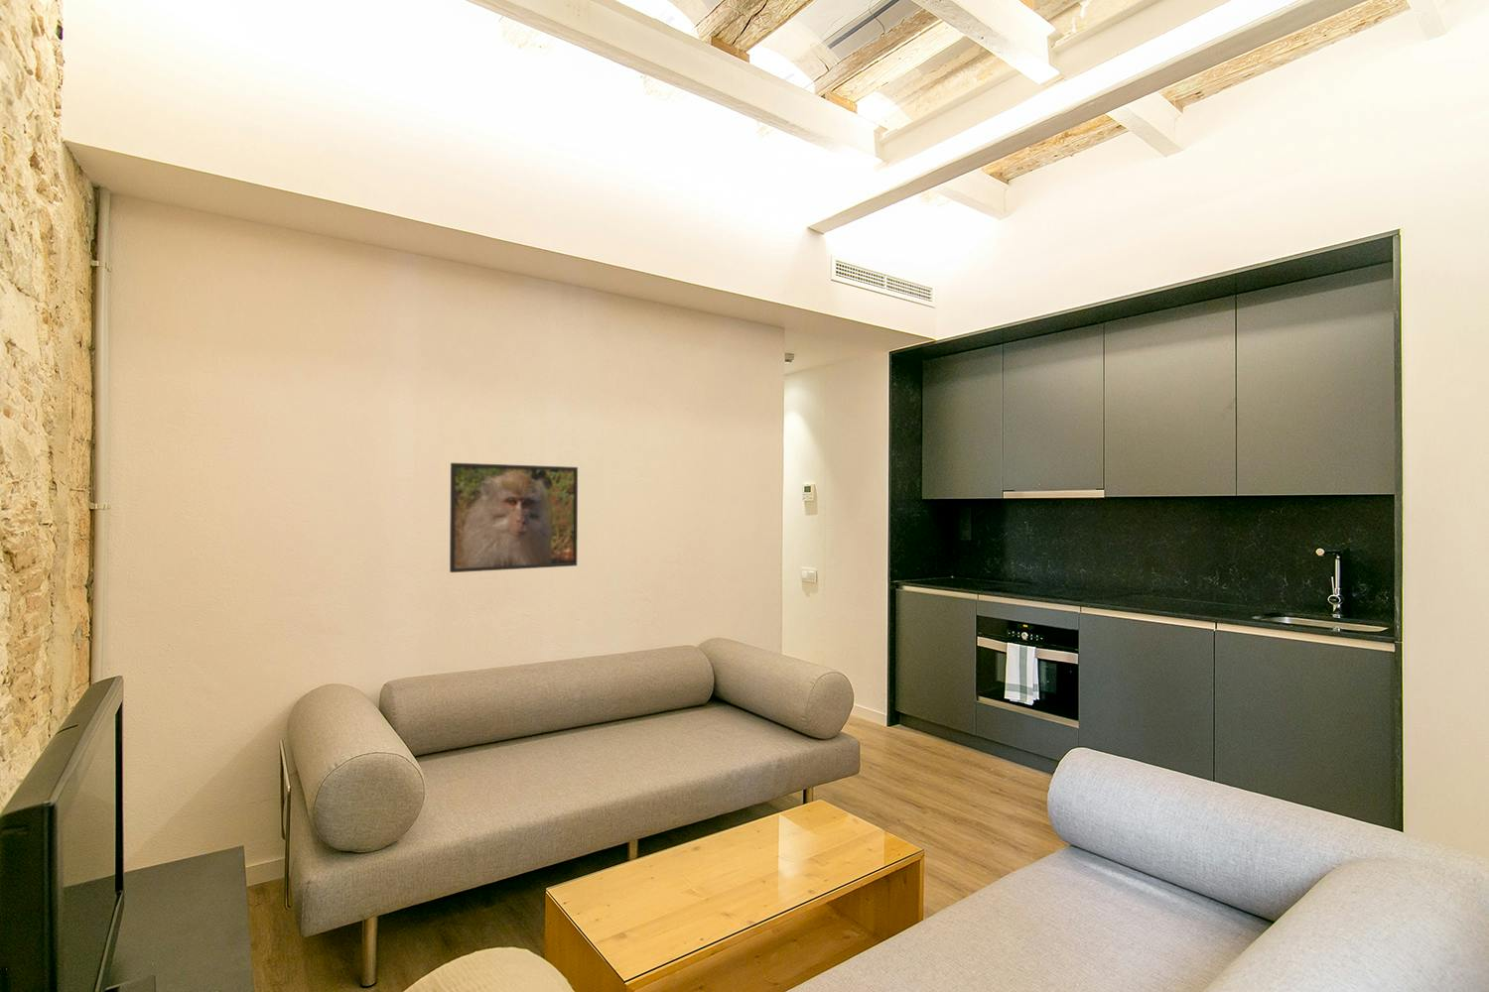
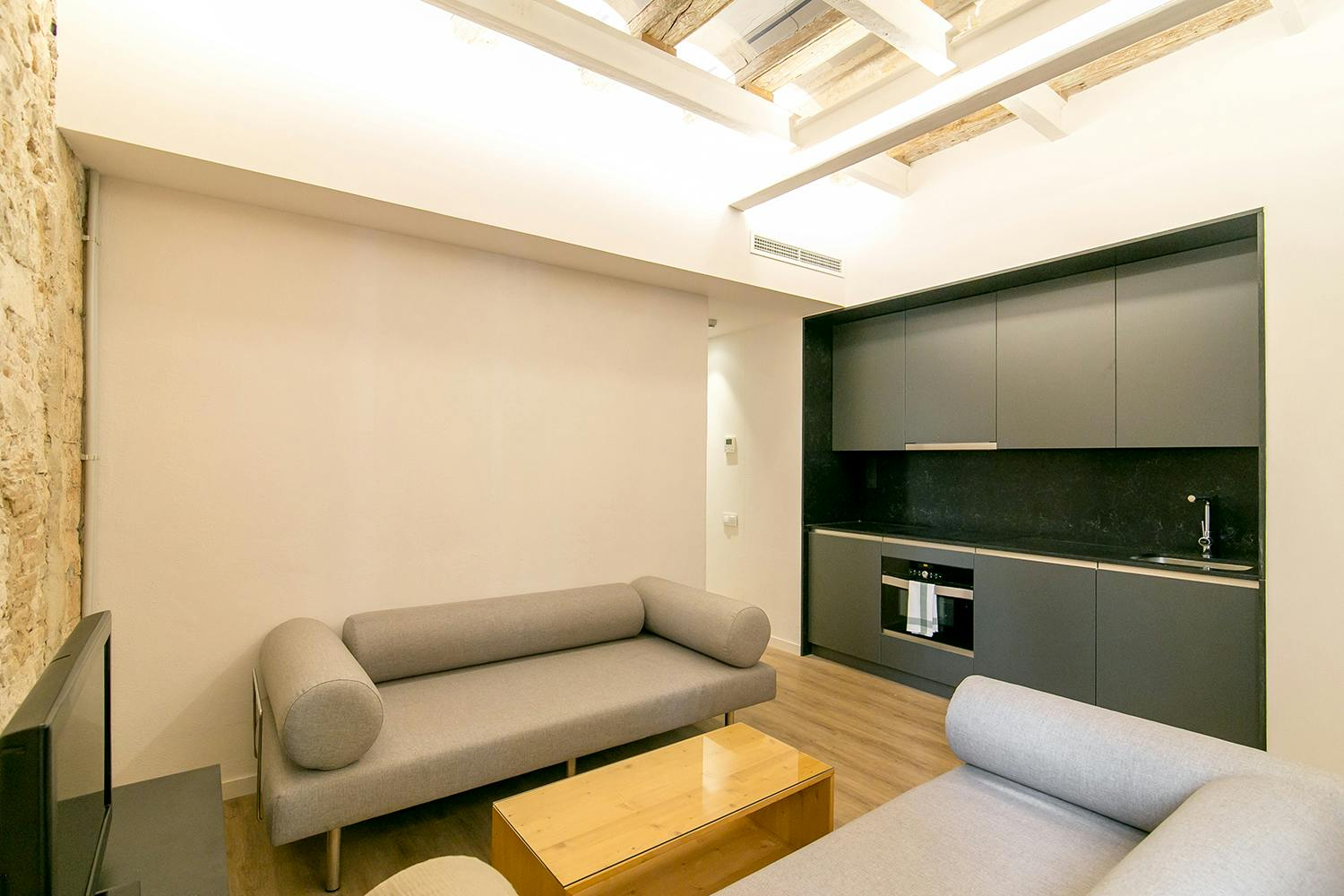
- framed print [449,463,578,574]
